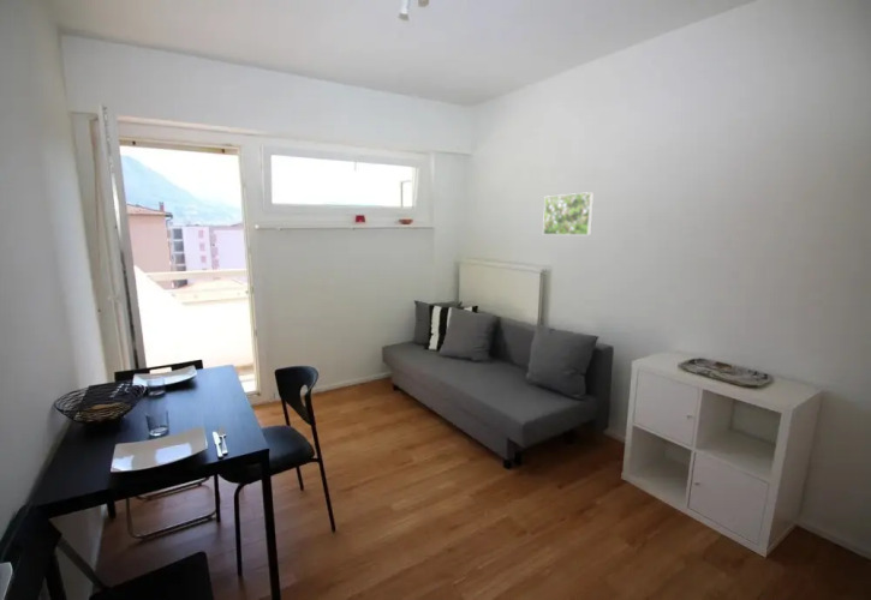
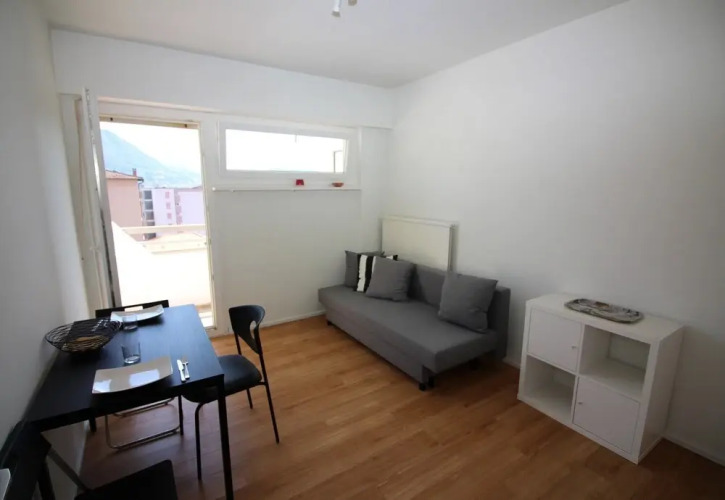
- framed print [542,191,595,236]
